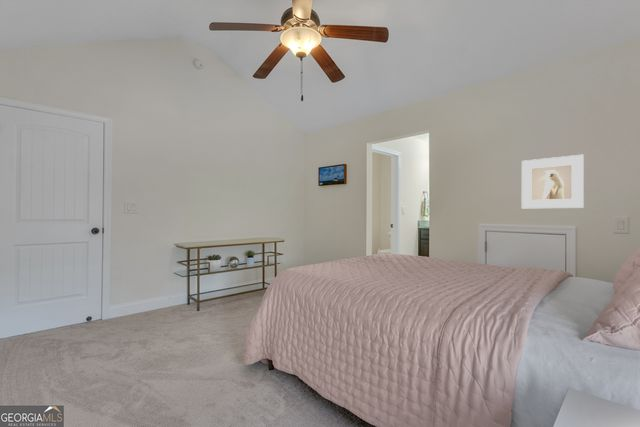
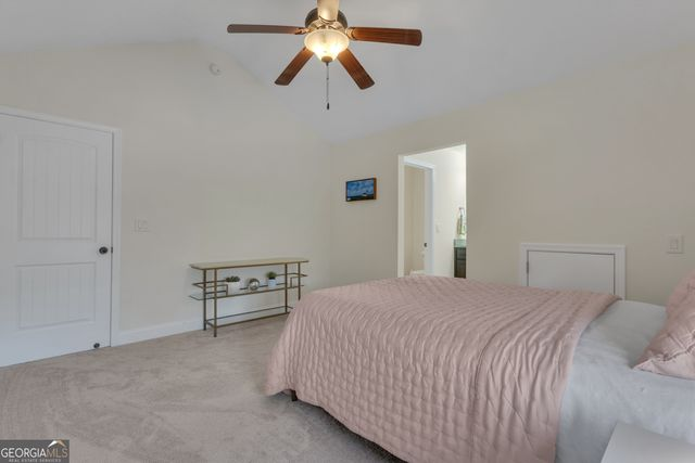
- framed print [521,154,585,209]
